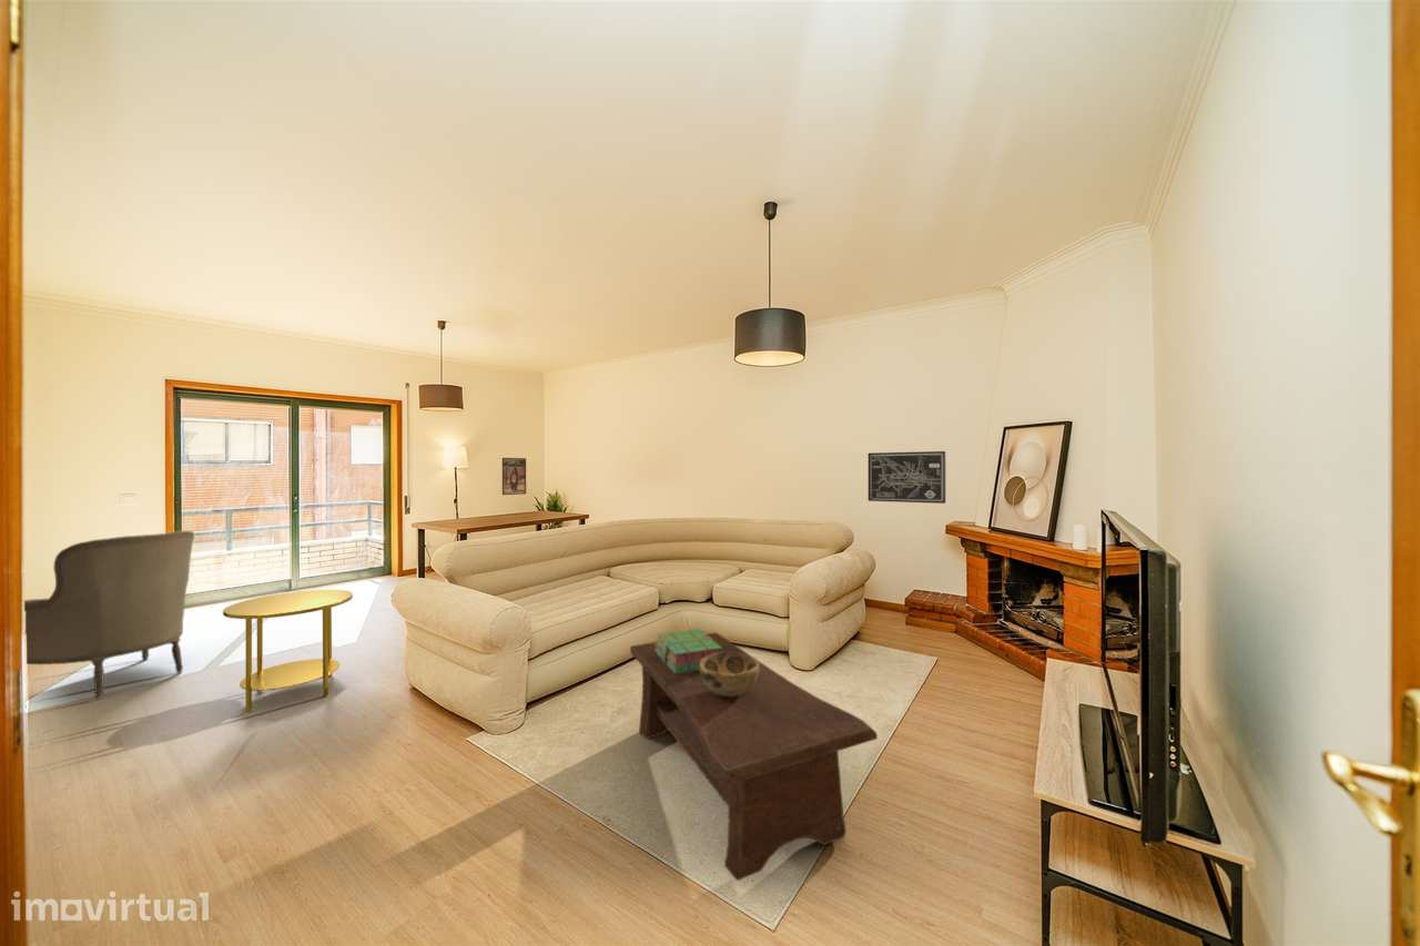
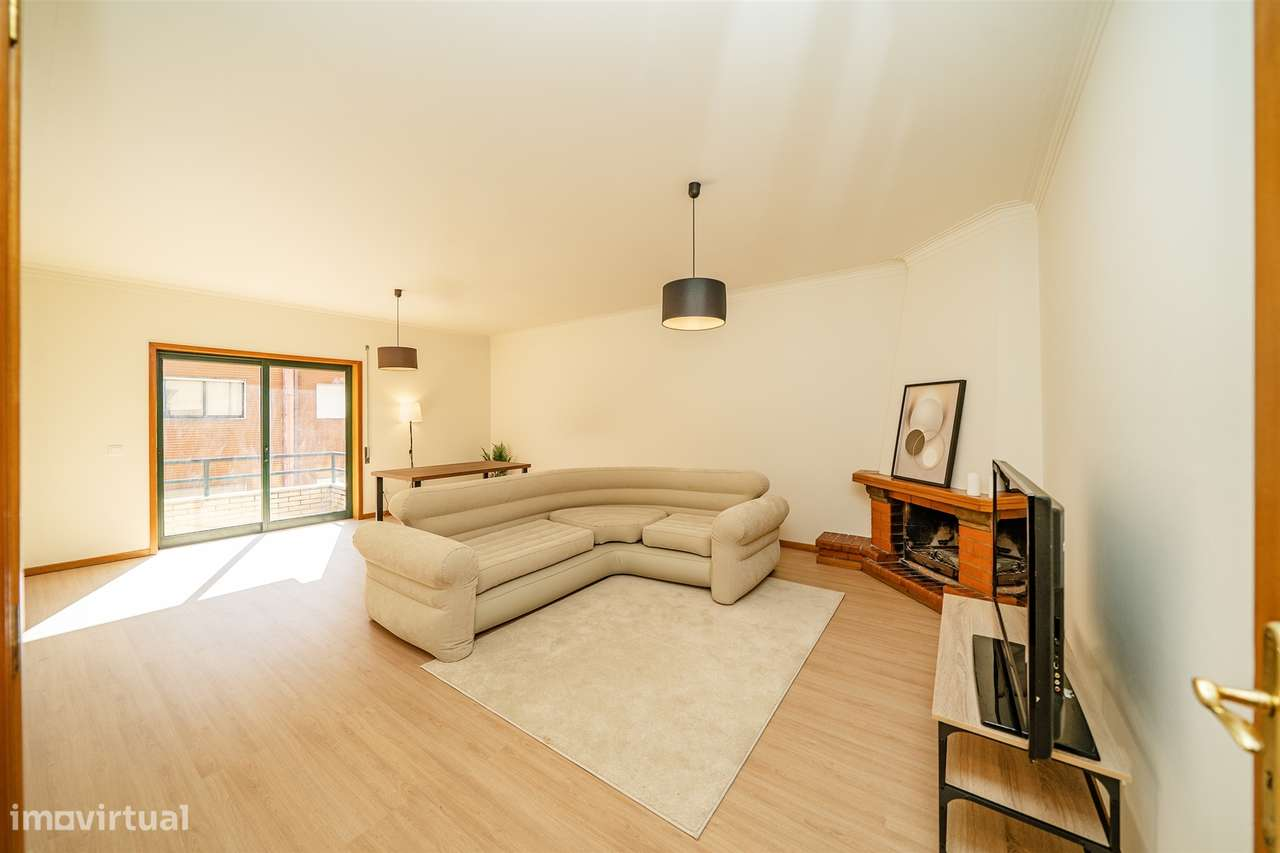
- stack of books [655,628,723,674]
- side table [222,589,354,713]
- coffee table [629,632,879,882]
- decorative bowl [699,652,759,696]
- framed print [501,457,527,496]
- armchair [23,530,195,701]
- wall art [868,450,946,505]
